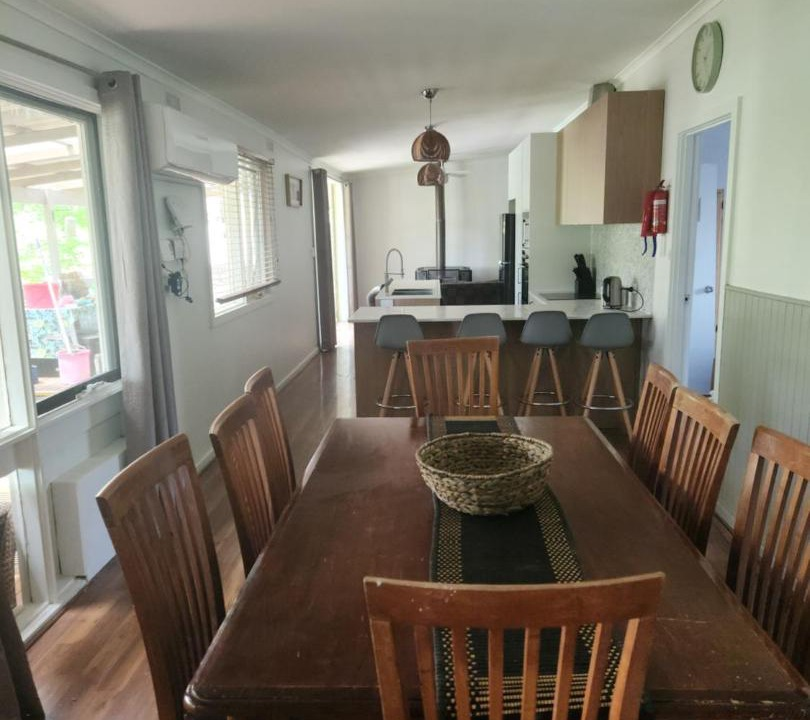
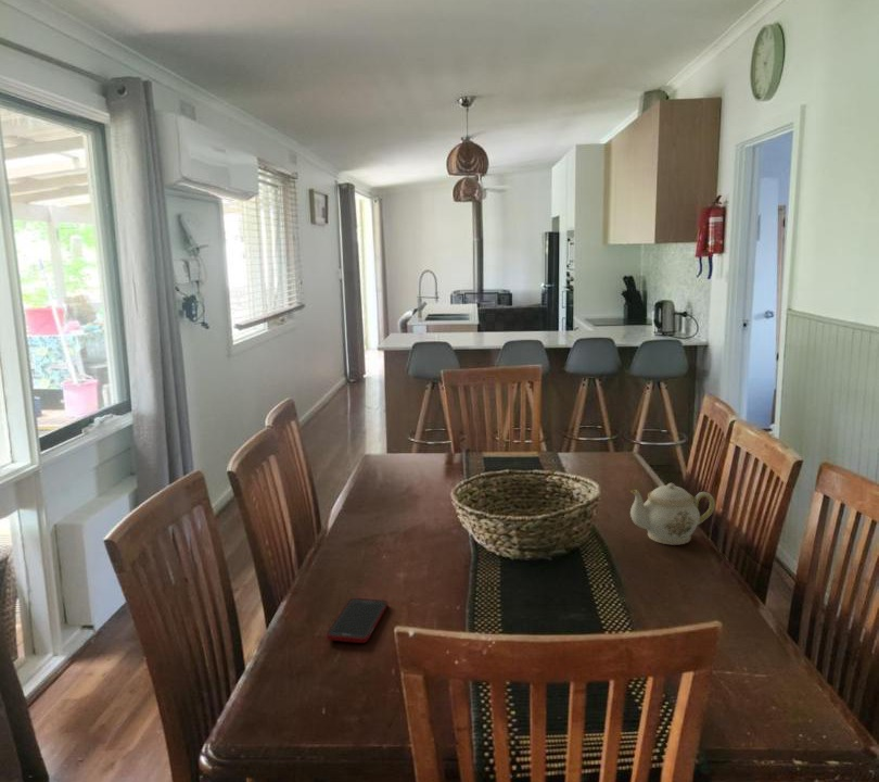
+ teapot [629,482,716,546]
+ cell phone [326,597,388,644]
